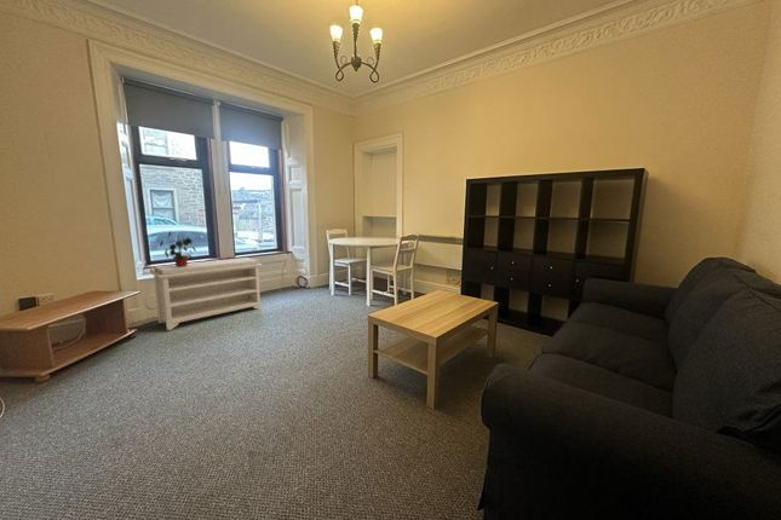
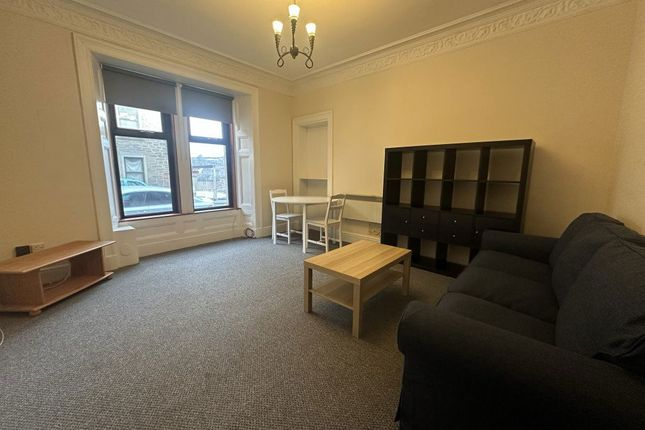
- bench [149,256,263,331]
- potted plant [159,231,197,267]
